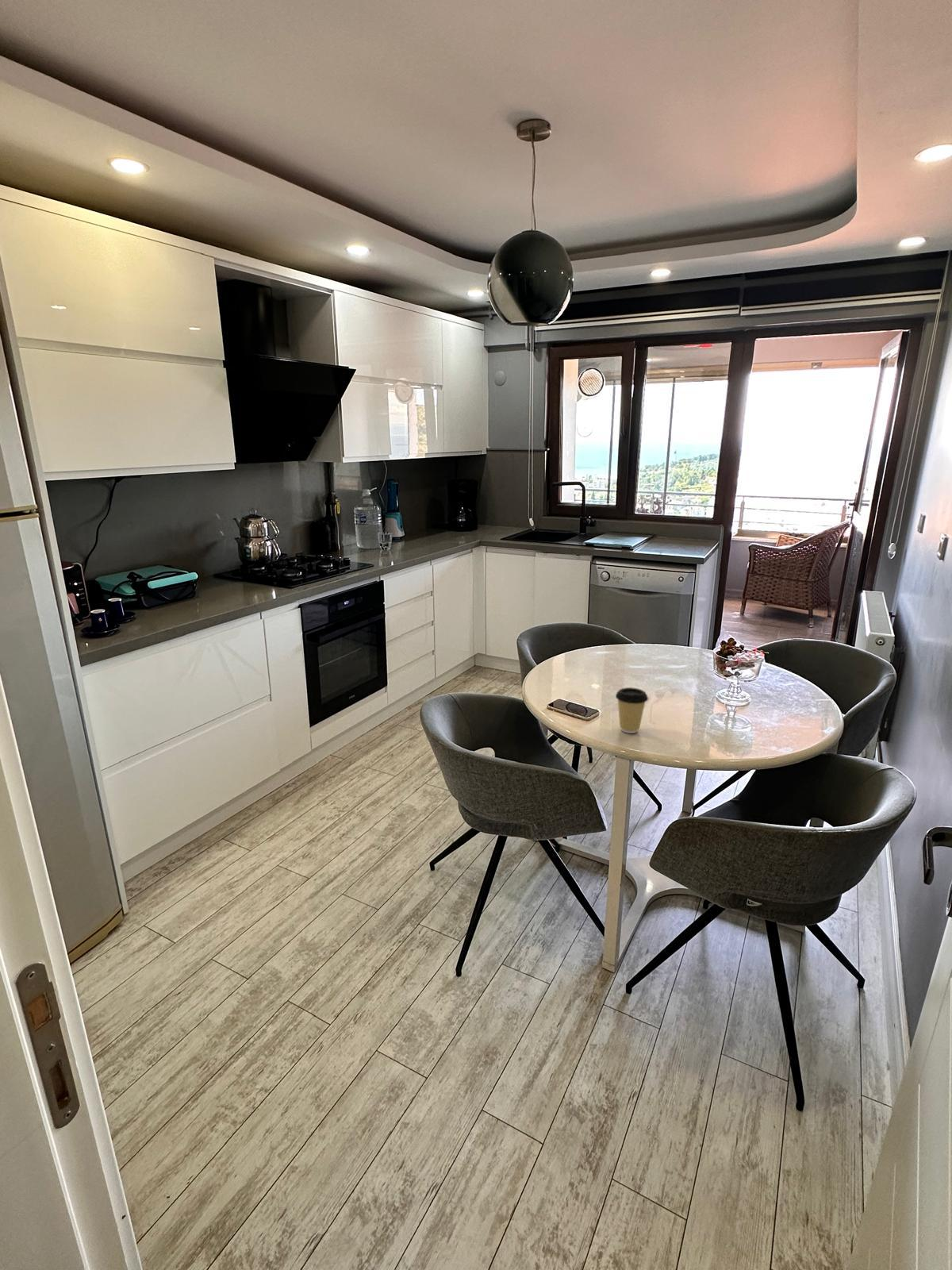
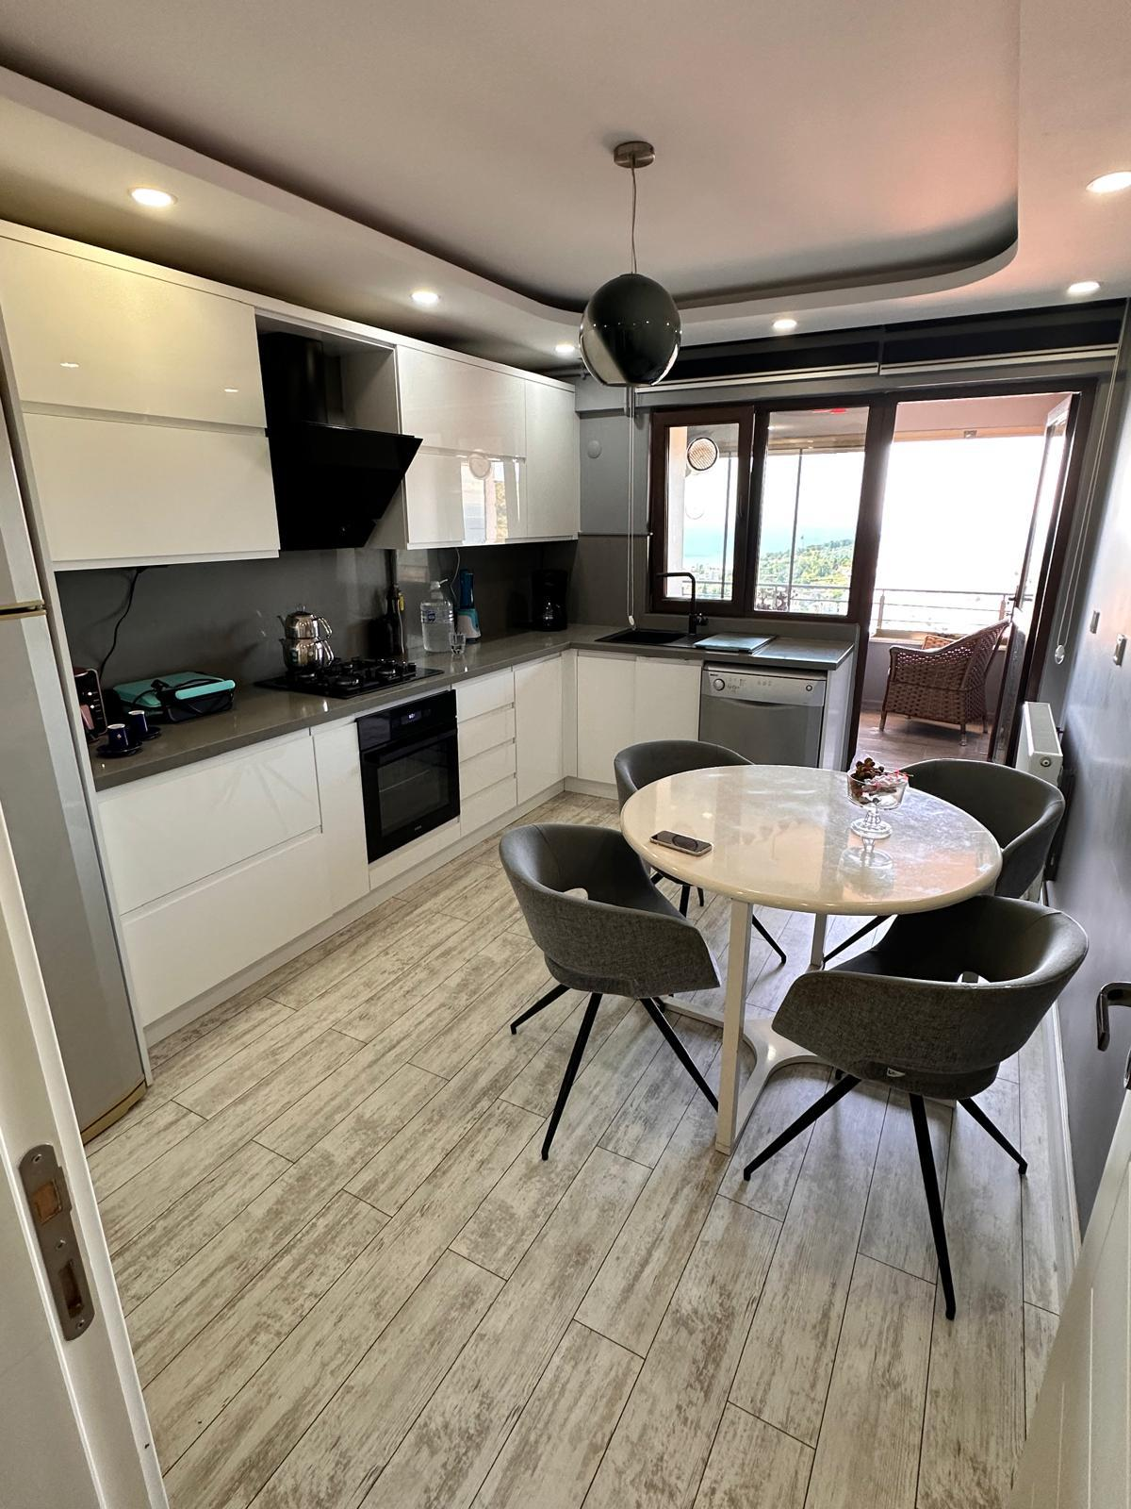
- coffee cup [615,687,649,734]
